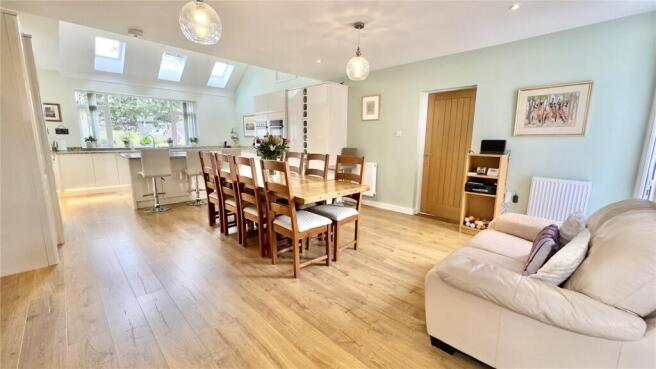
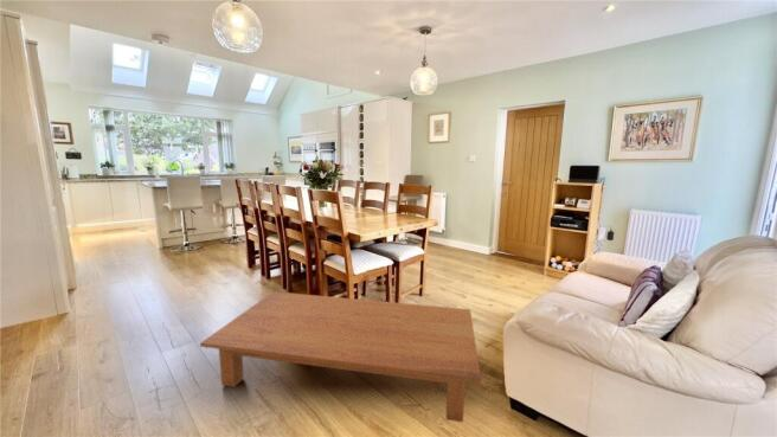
+ coffee table [199,290,482,423]
